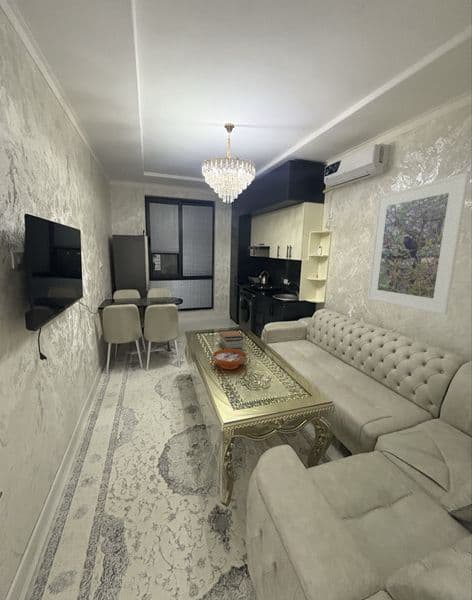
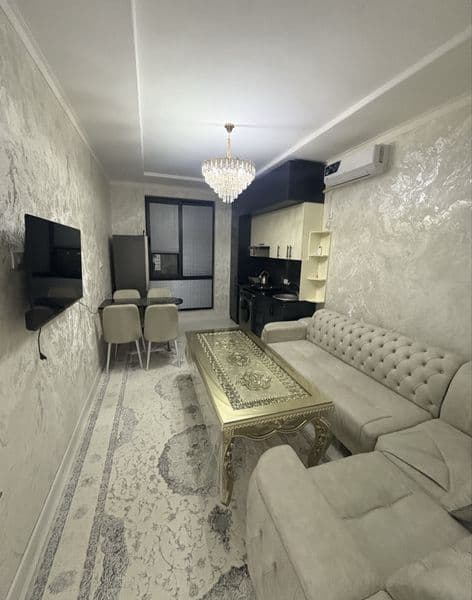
- decorative bowl [212,349,247,370]
- book stack [218,329,245,351]
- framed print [366,172,471,316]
